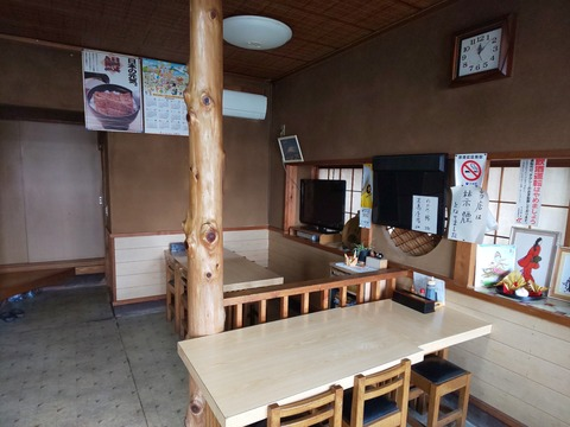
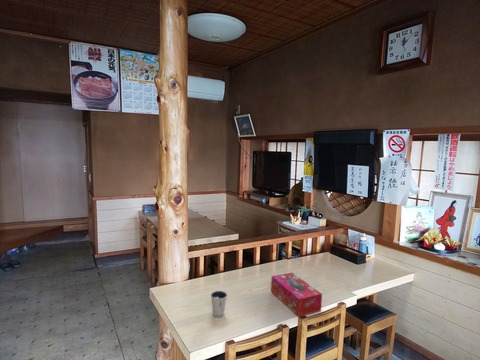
+ dixie cup [210,290,228,318]
+ tissue box [270,272,323,317]
